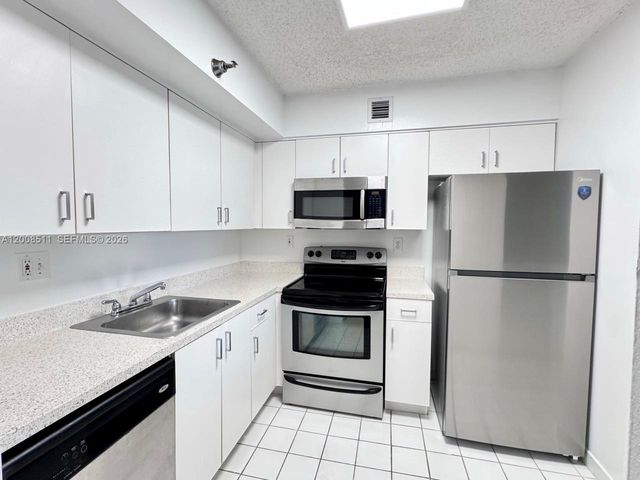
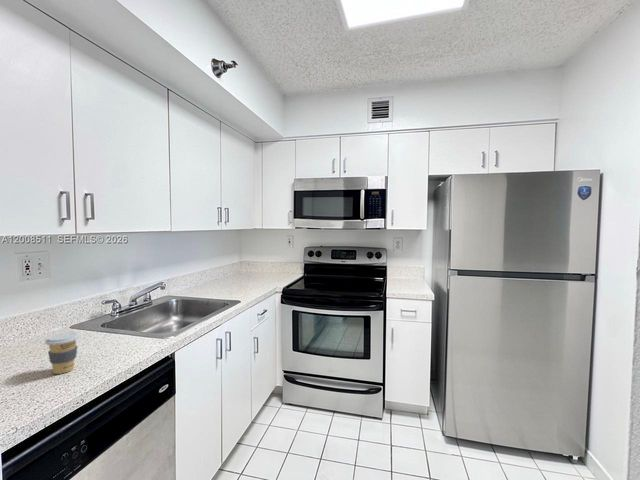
+ coffee cup [44,331,80,375]
